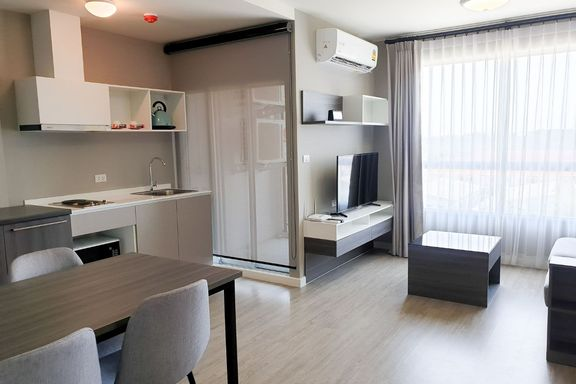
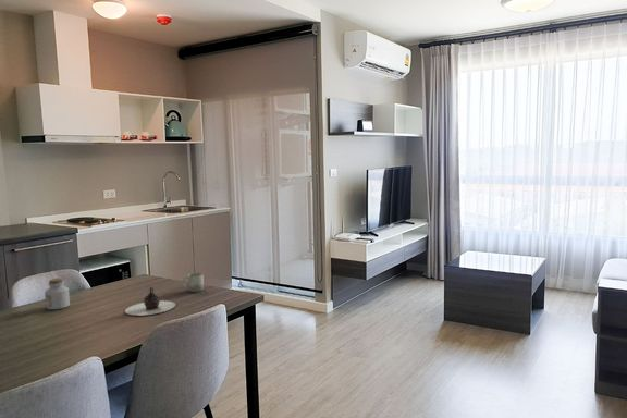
+ jar [44,278,71,310]
+ cup [182,272,205,293]
+ teapot [124,286,176,317]
